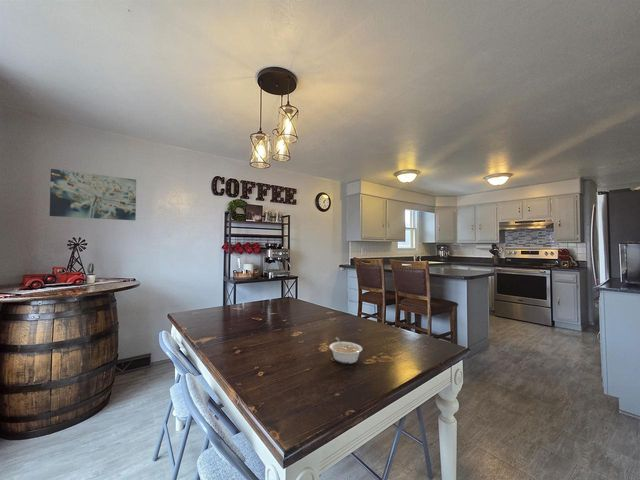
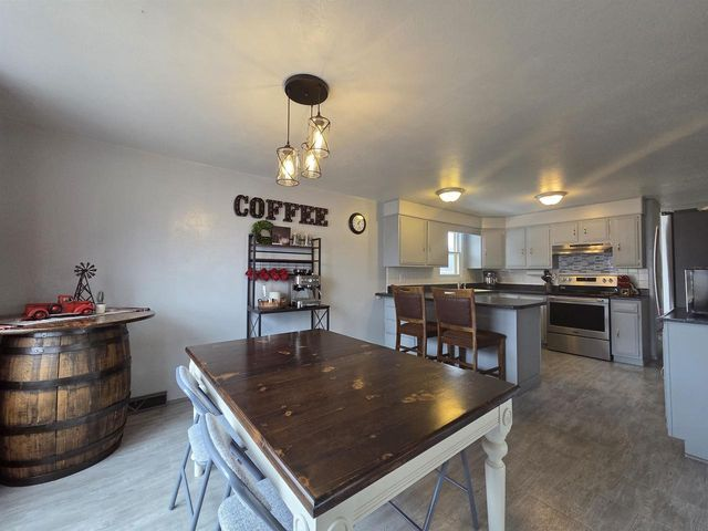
- legume [328,336,363,365]
- wall art [49,168,137,221]
